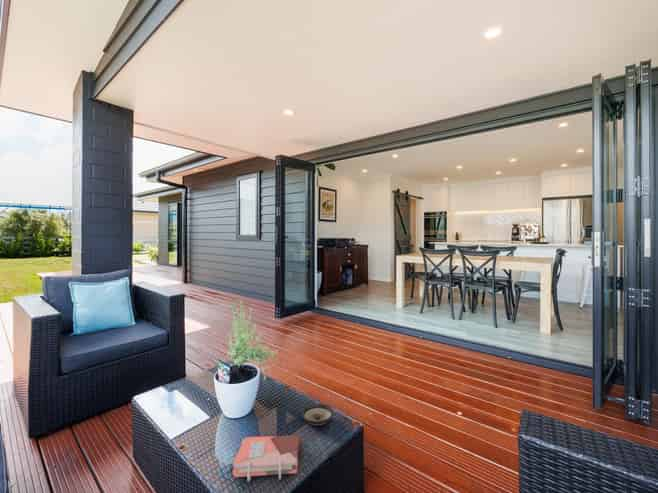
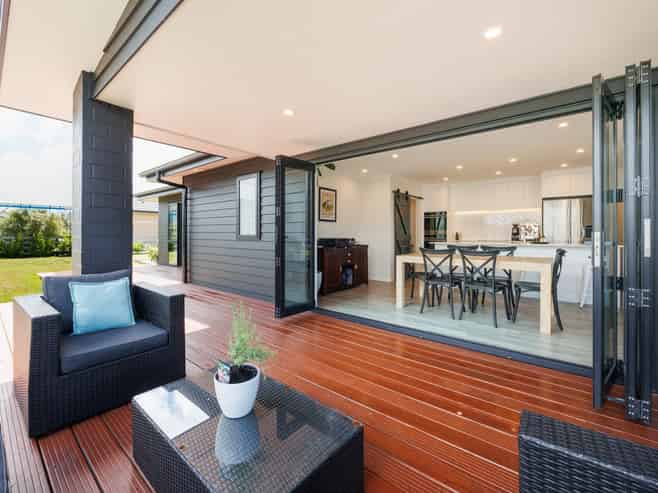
- saucer [300,403,335,426]
- phonebook [232,434,301,483]
